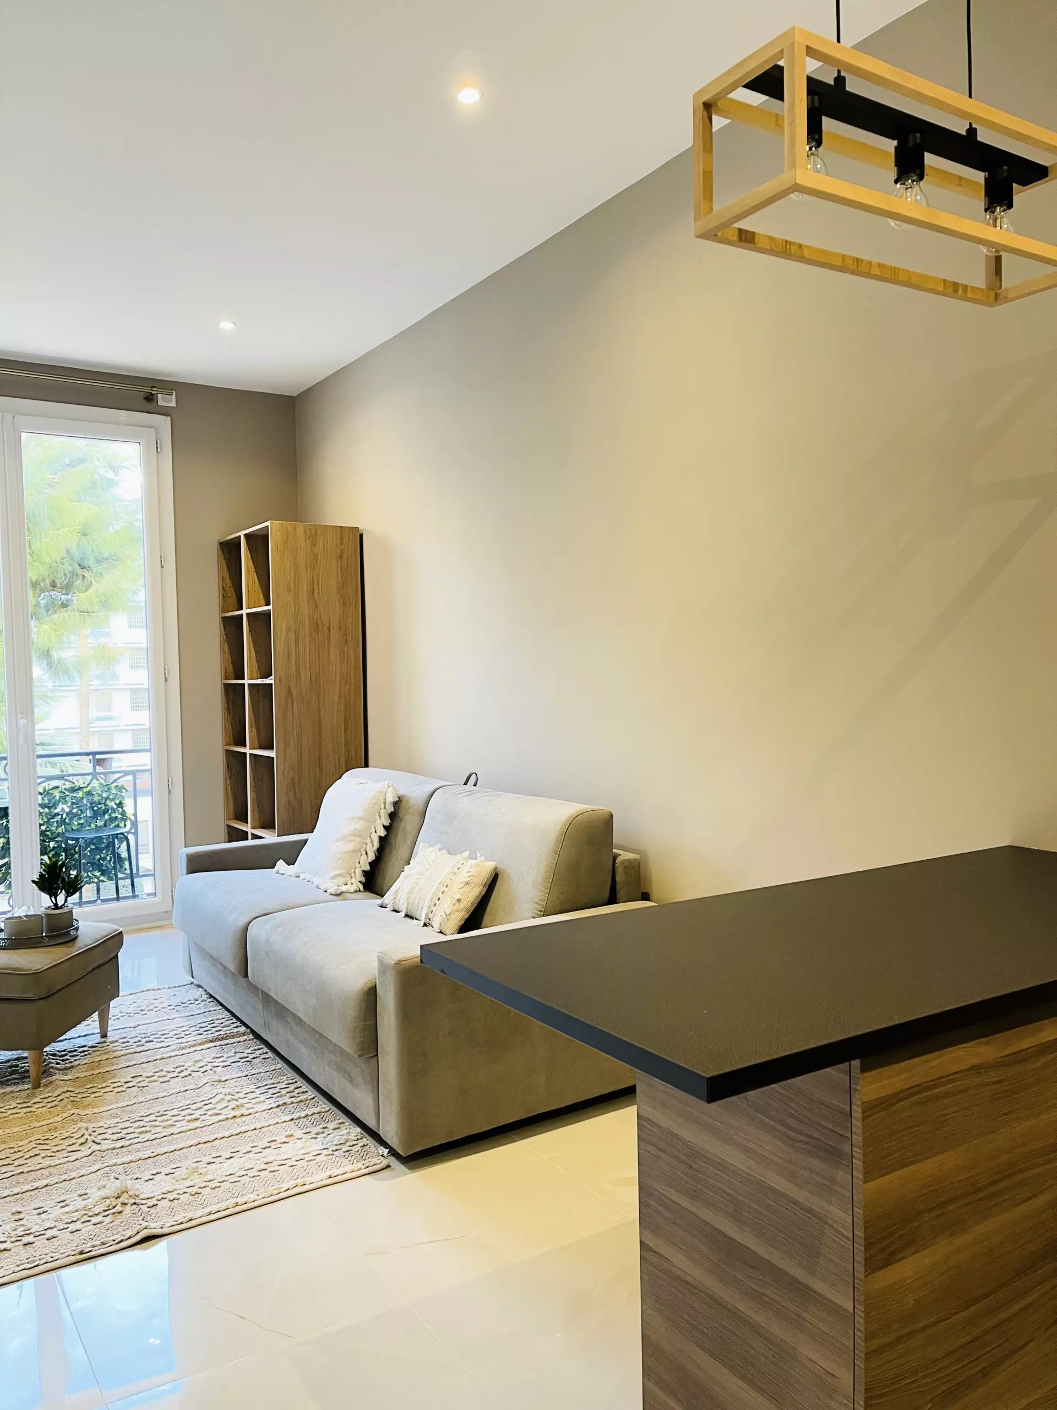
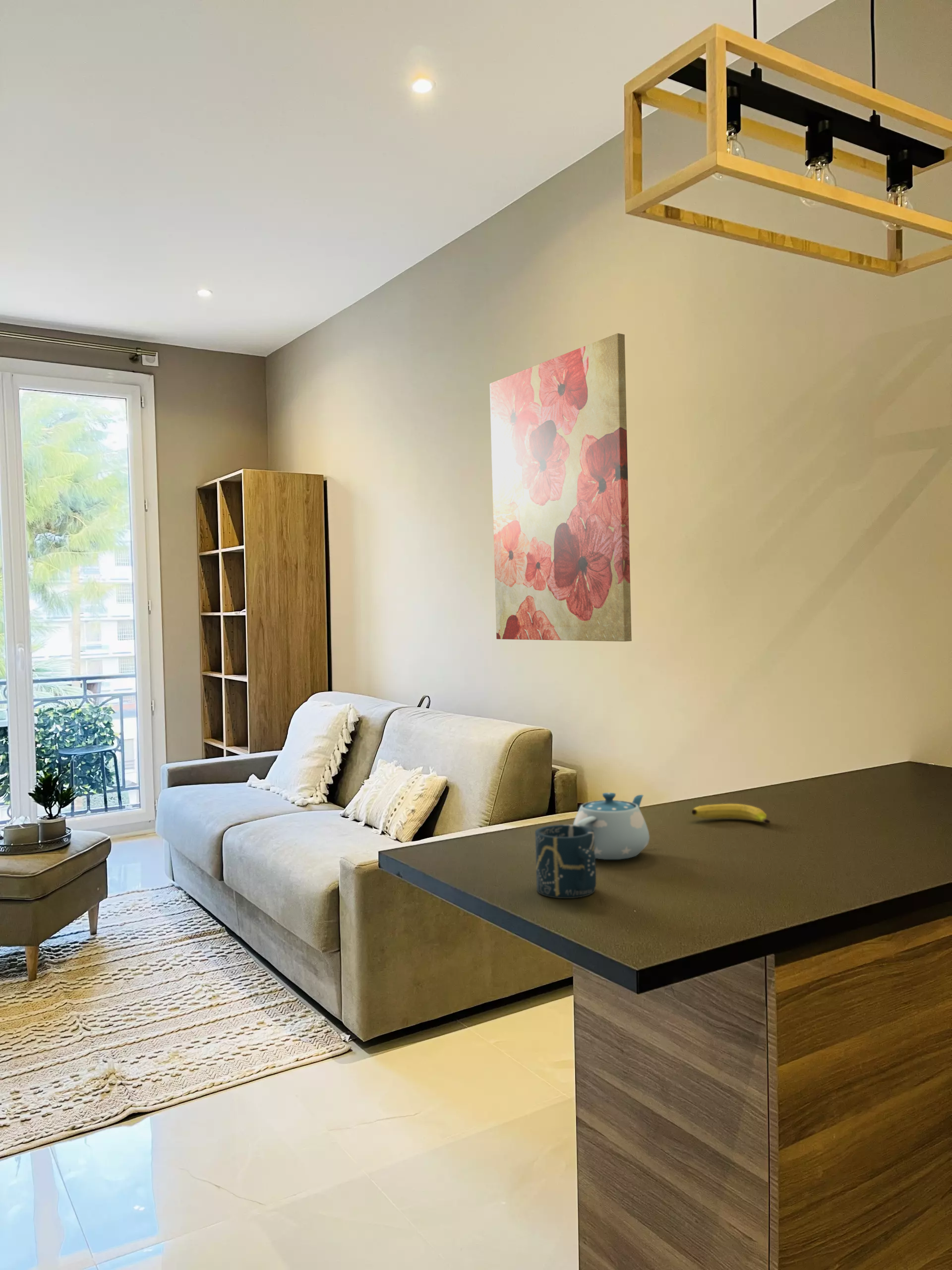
+ cup [535,824,596,899]
+ wall art [489,333,632,642]
+ chinaware [573,792,650,860]
+ fruit [691,803,771,824]
